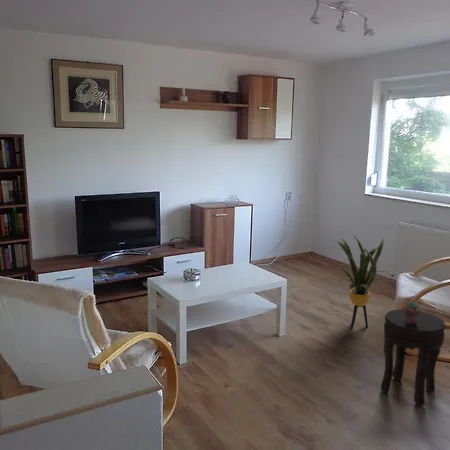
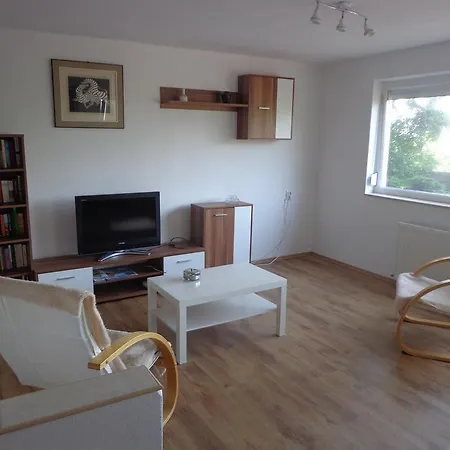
- potted succulent [403,300,422,324]
- house plant [332,235,394,329]
- side table [380,308,447,407]
